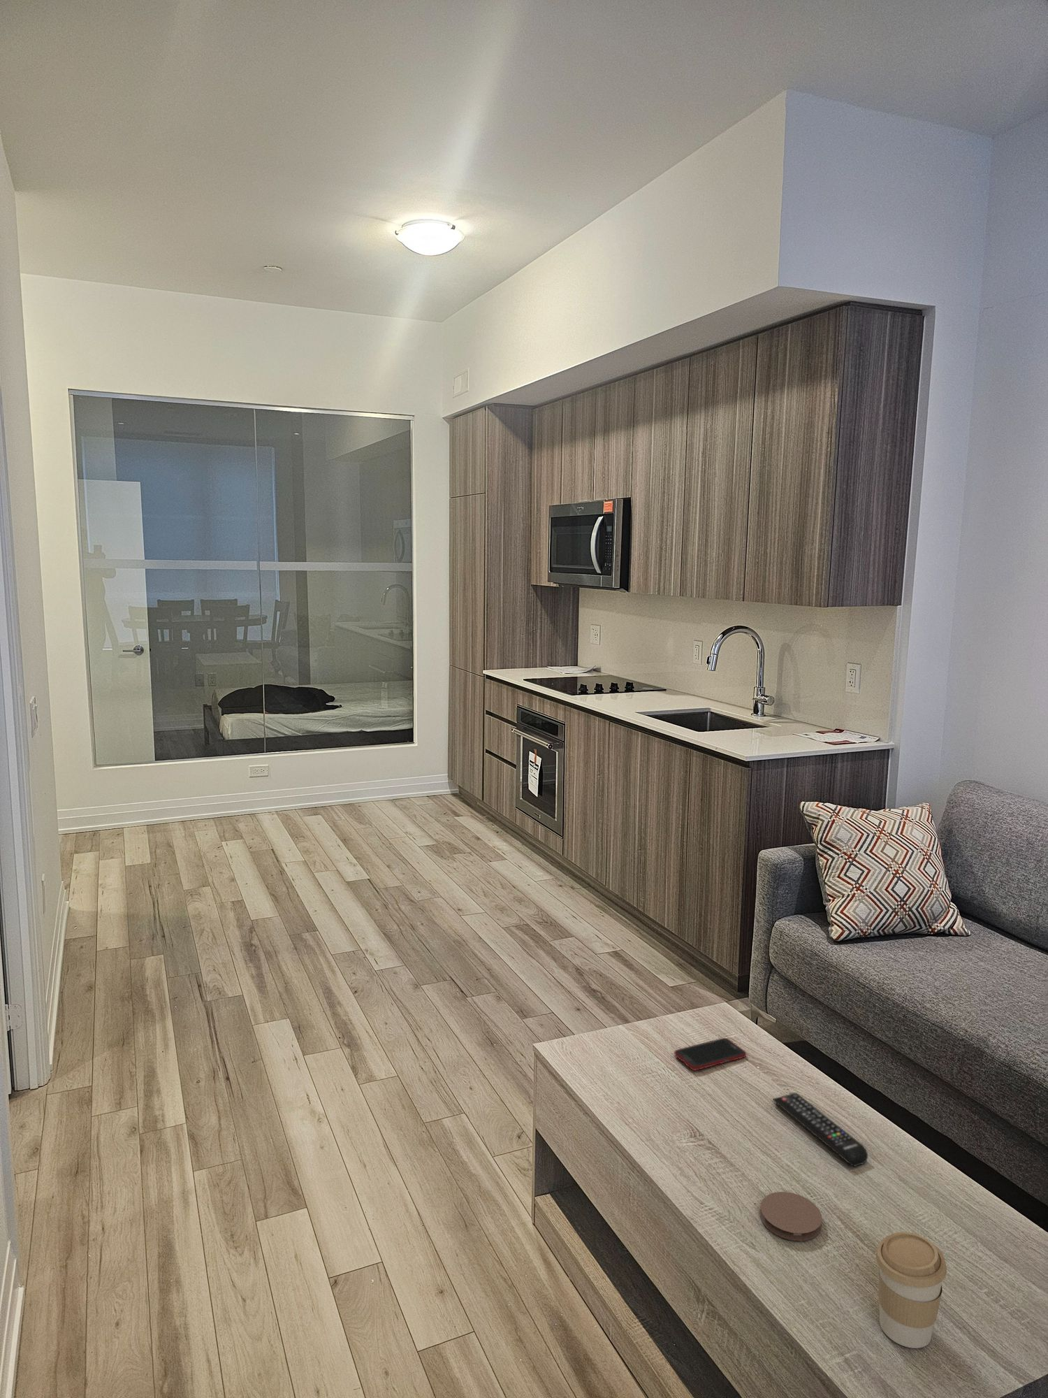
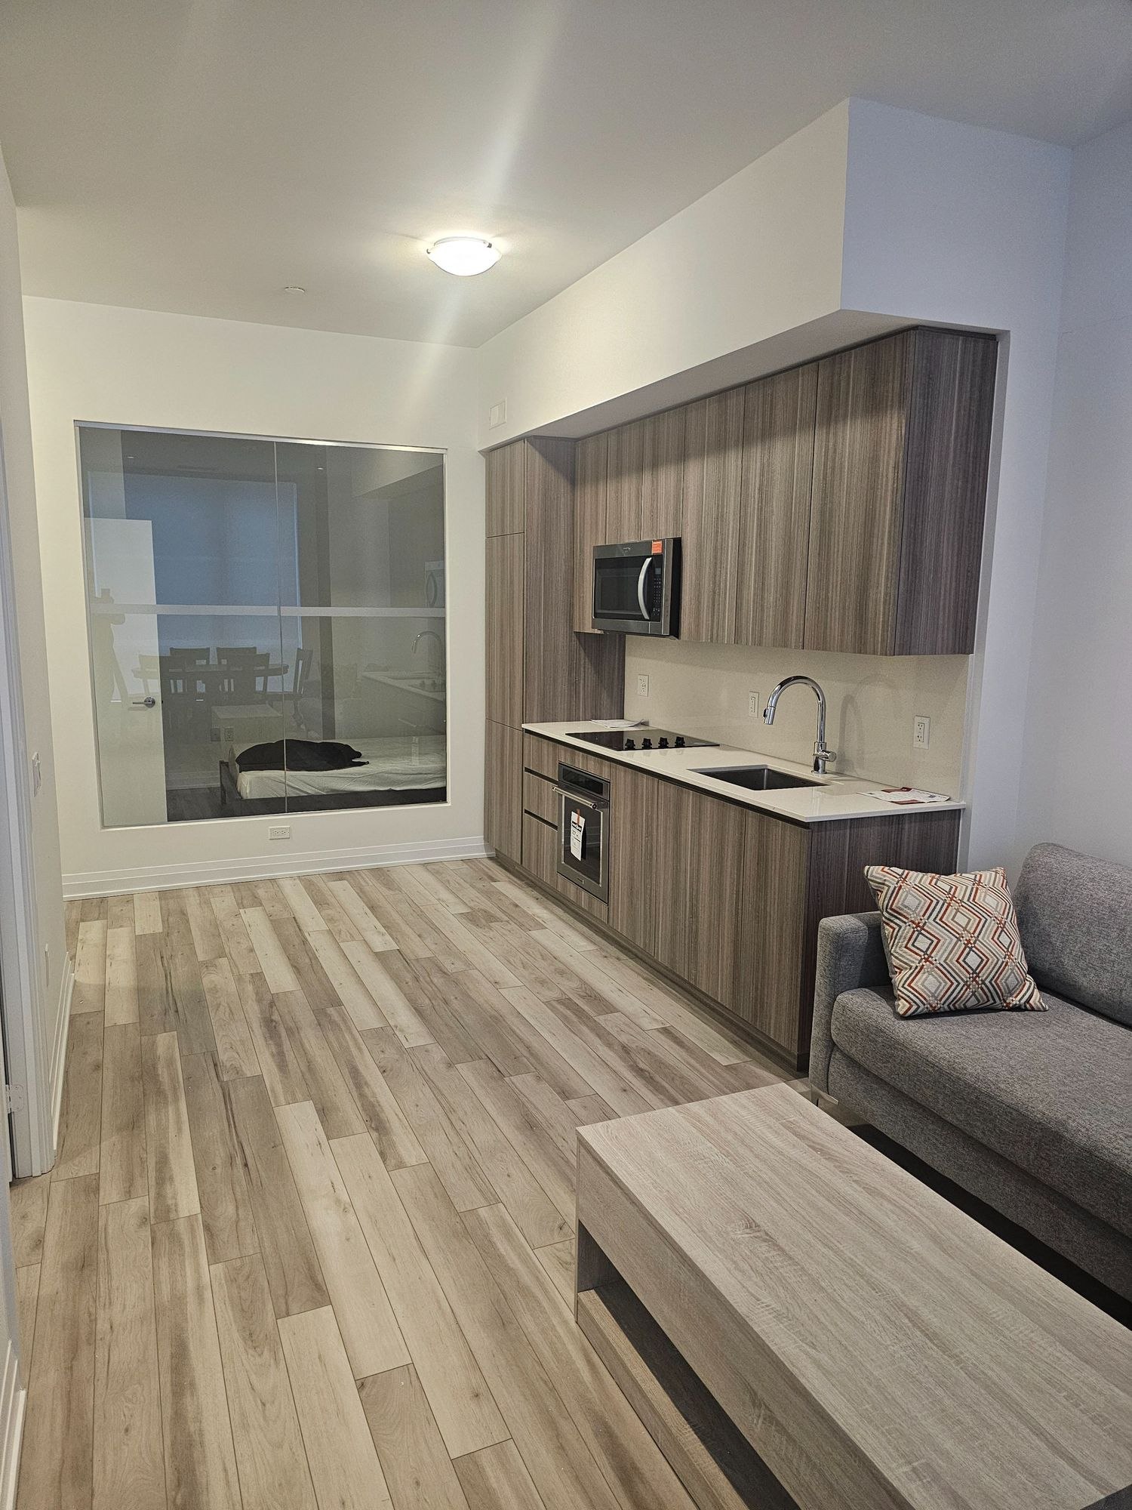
- remote control [773,1093,869,1167]
- coffee cup [875,1231,948,1350]
- coaster [760,1191,823,1242]
- cell phone [674,1037,746,1071]
